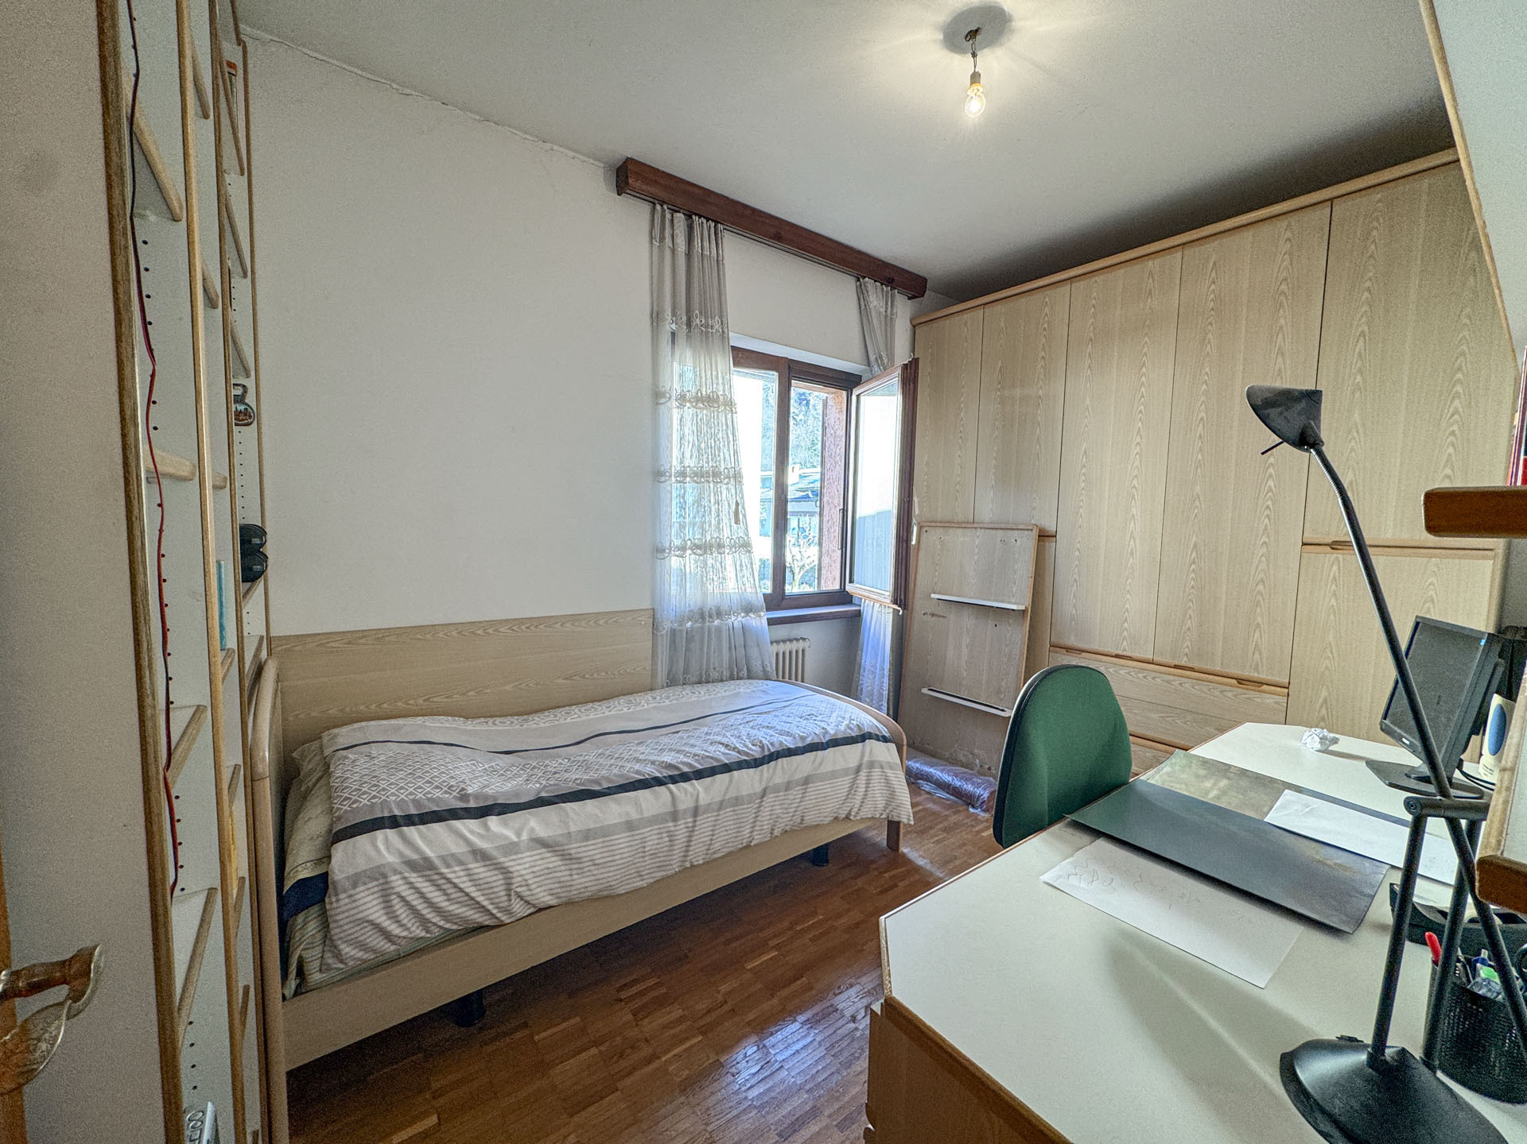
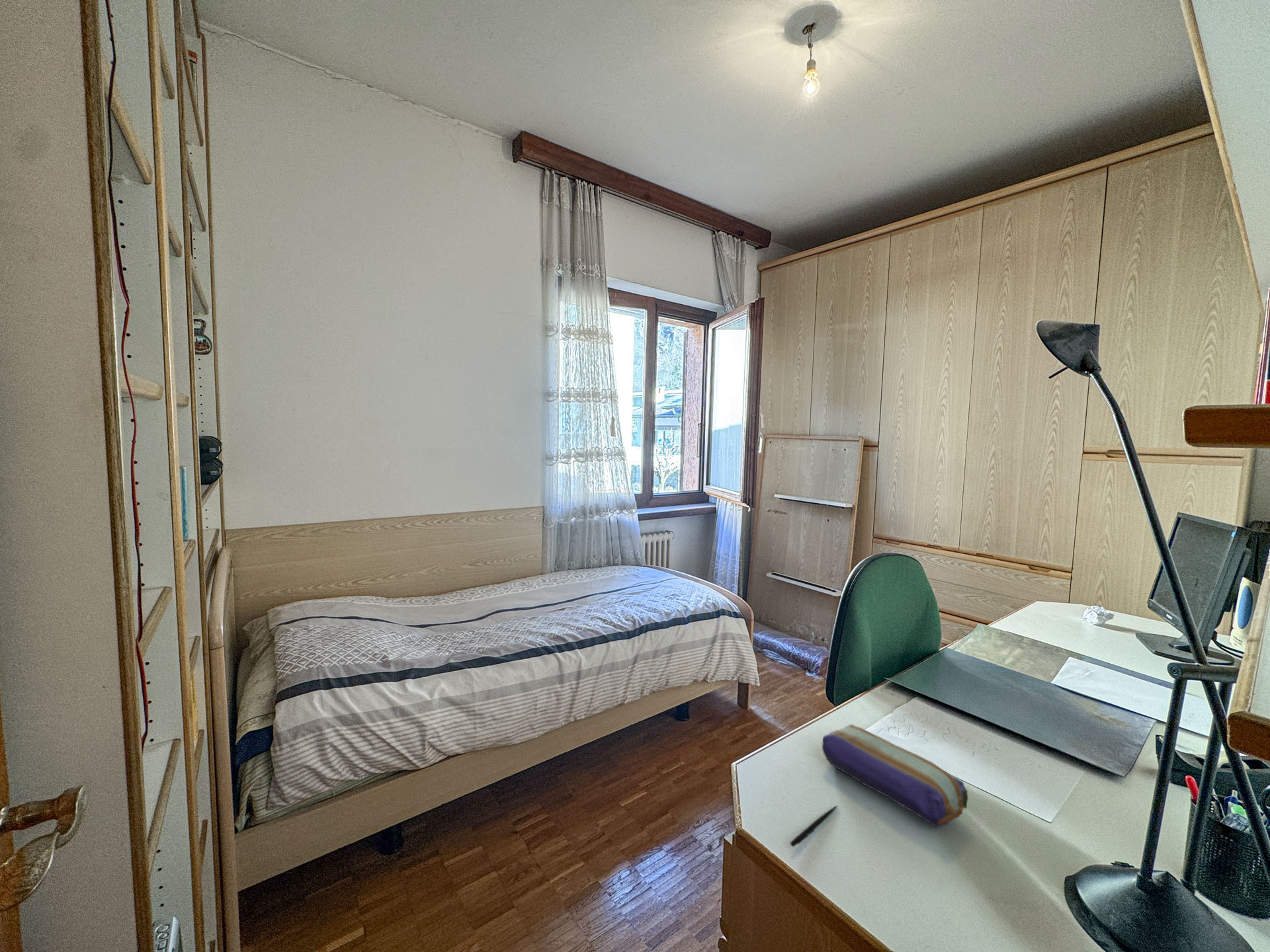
+ pen [790,805,838,848]
+ pencil case [822,724,968,828]
